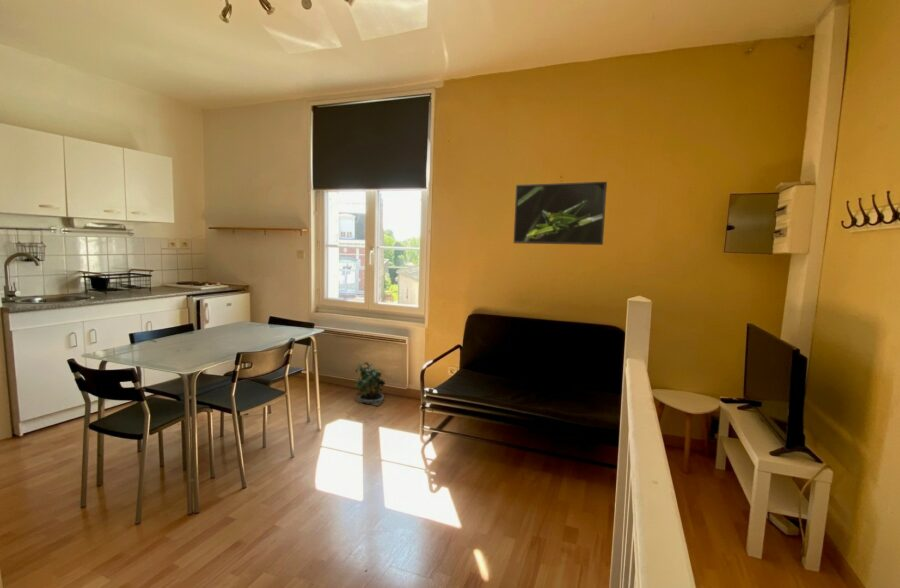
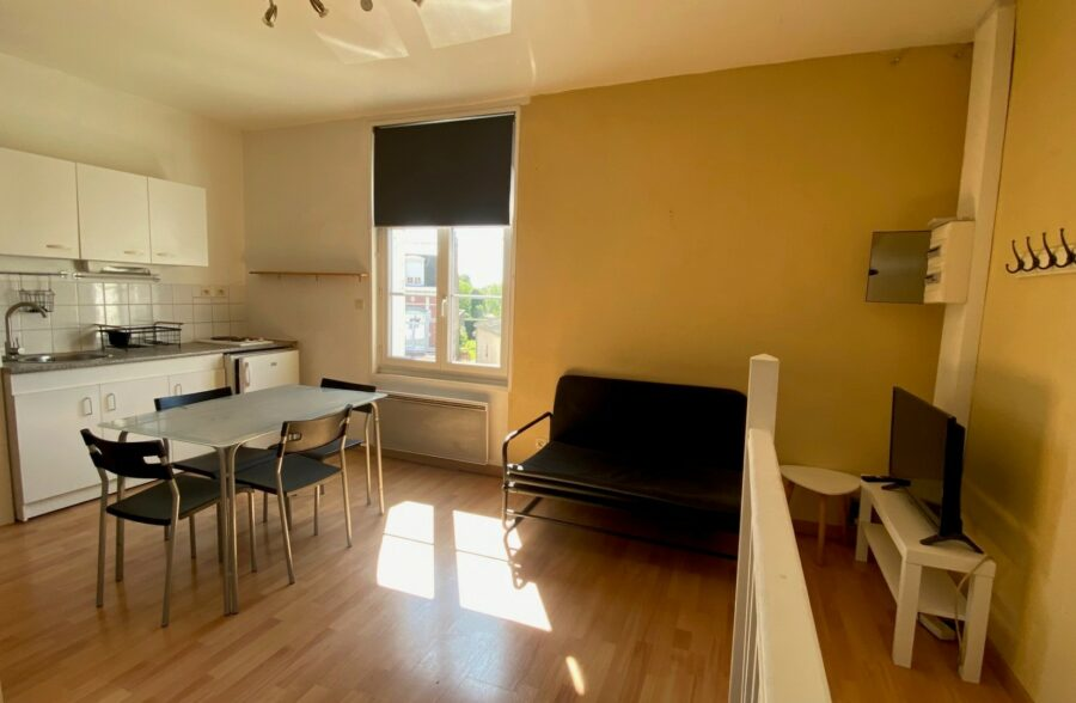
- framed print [513,181,608,246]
- potted plant [353,361,386,407]
